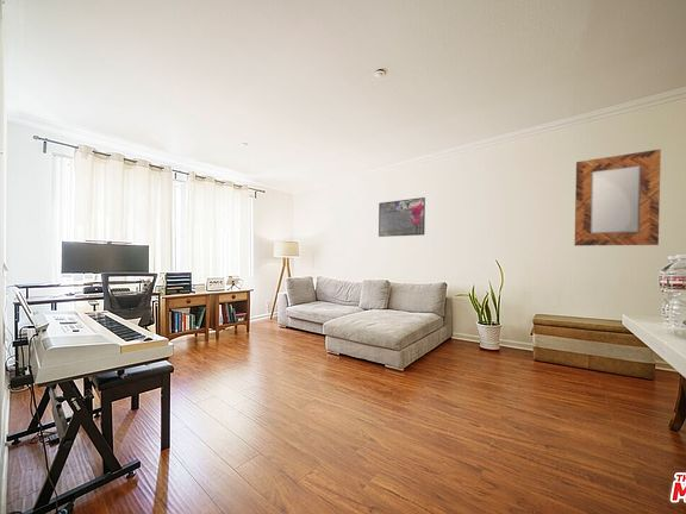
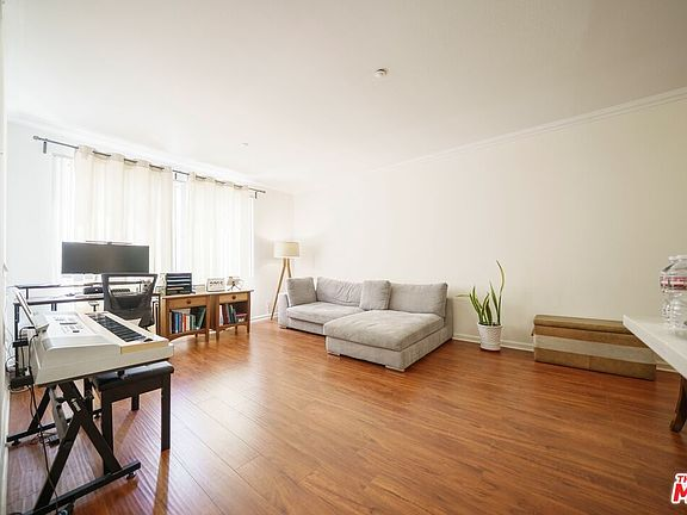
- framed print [378,196,426,238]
- home mirror [574,148,662,246]
